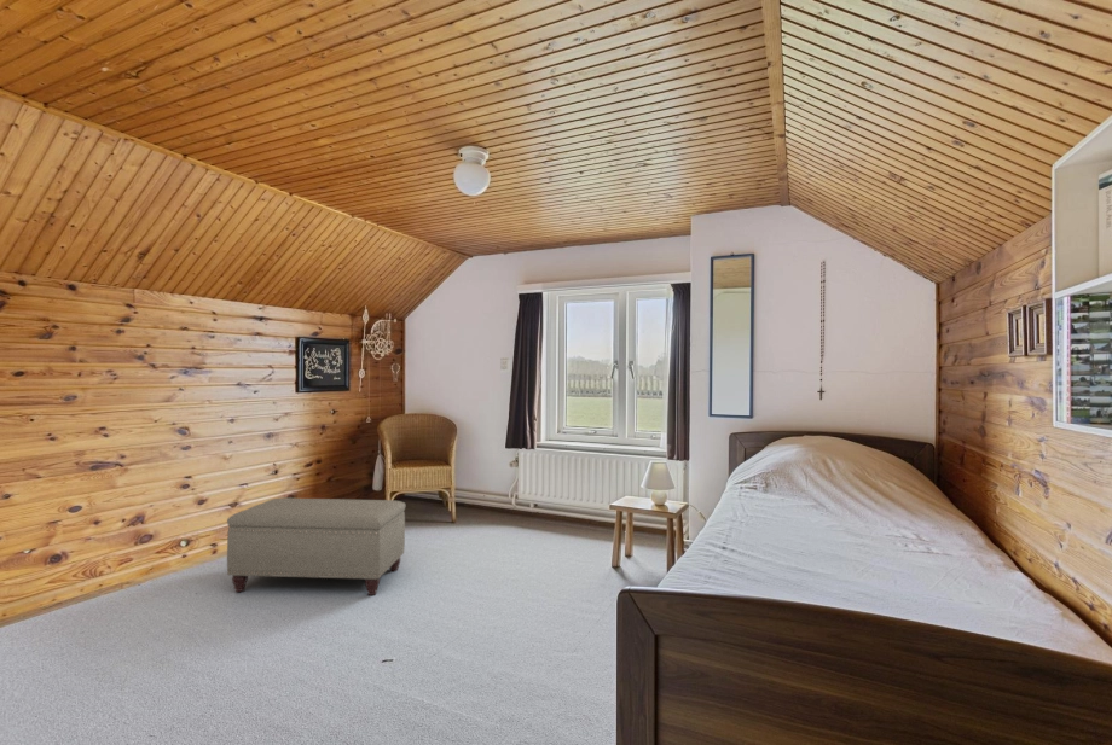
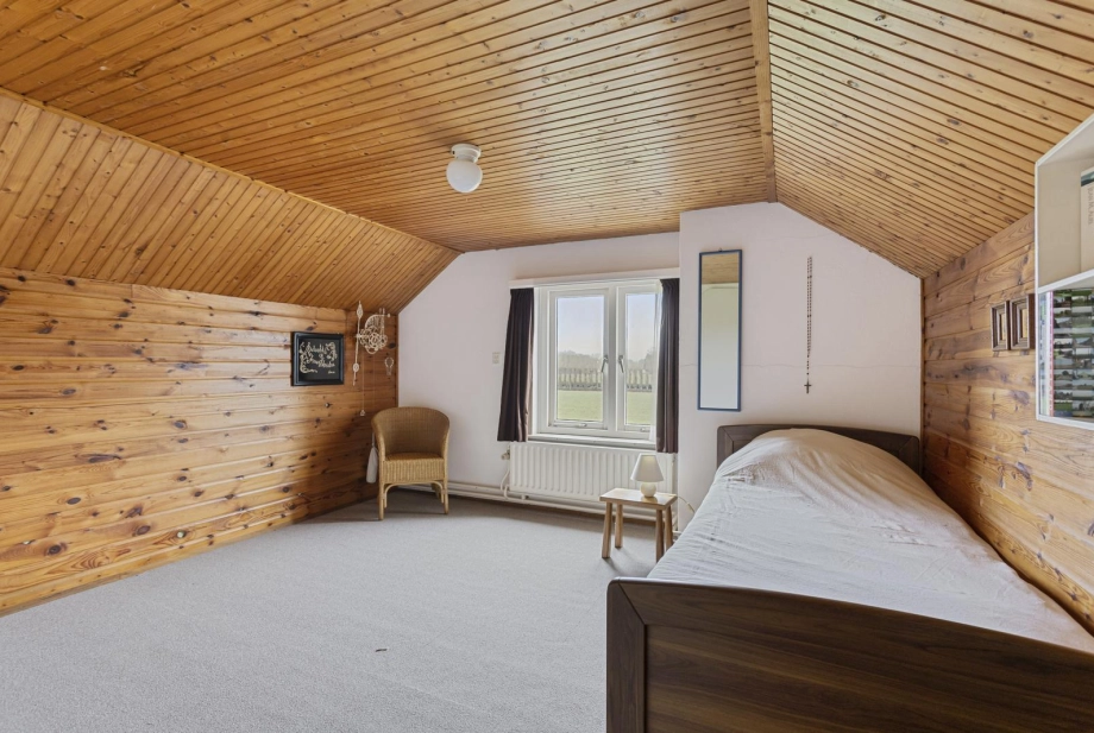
- ottoman [226,497,406,596]
